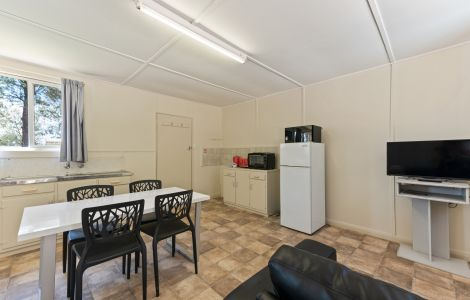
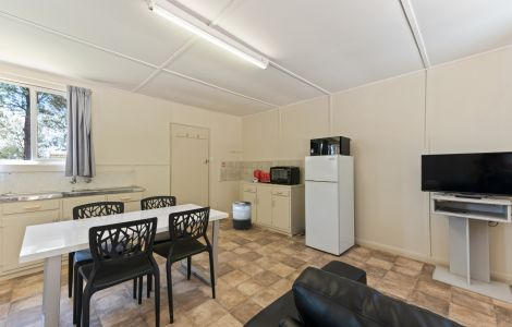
+ trash can [232,201,253,231]
